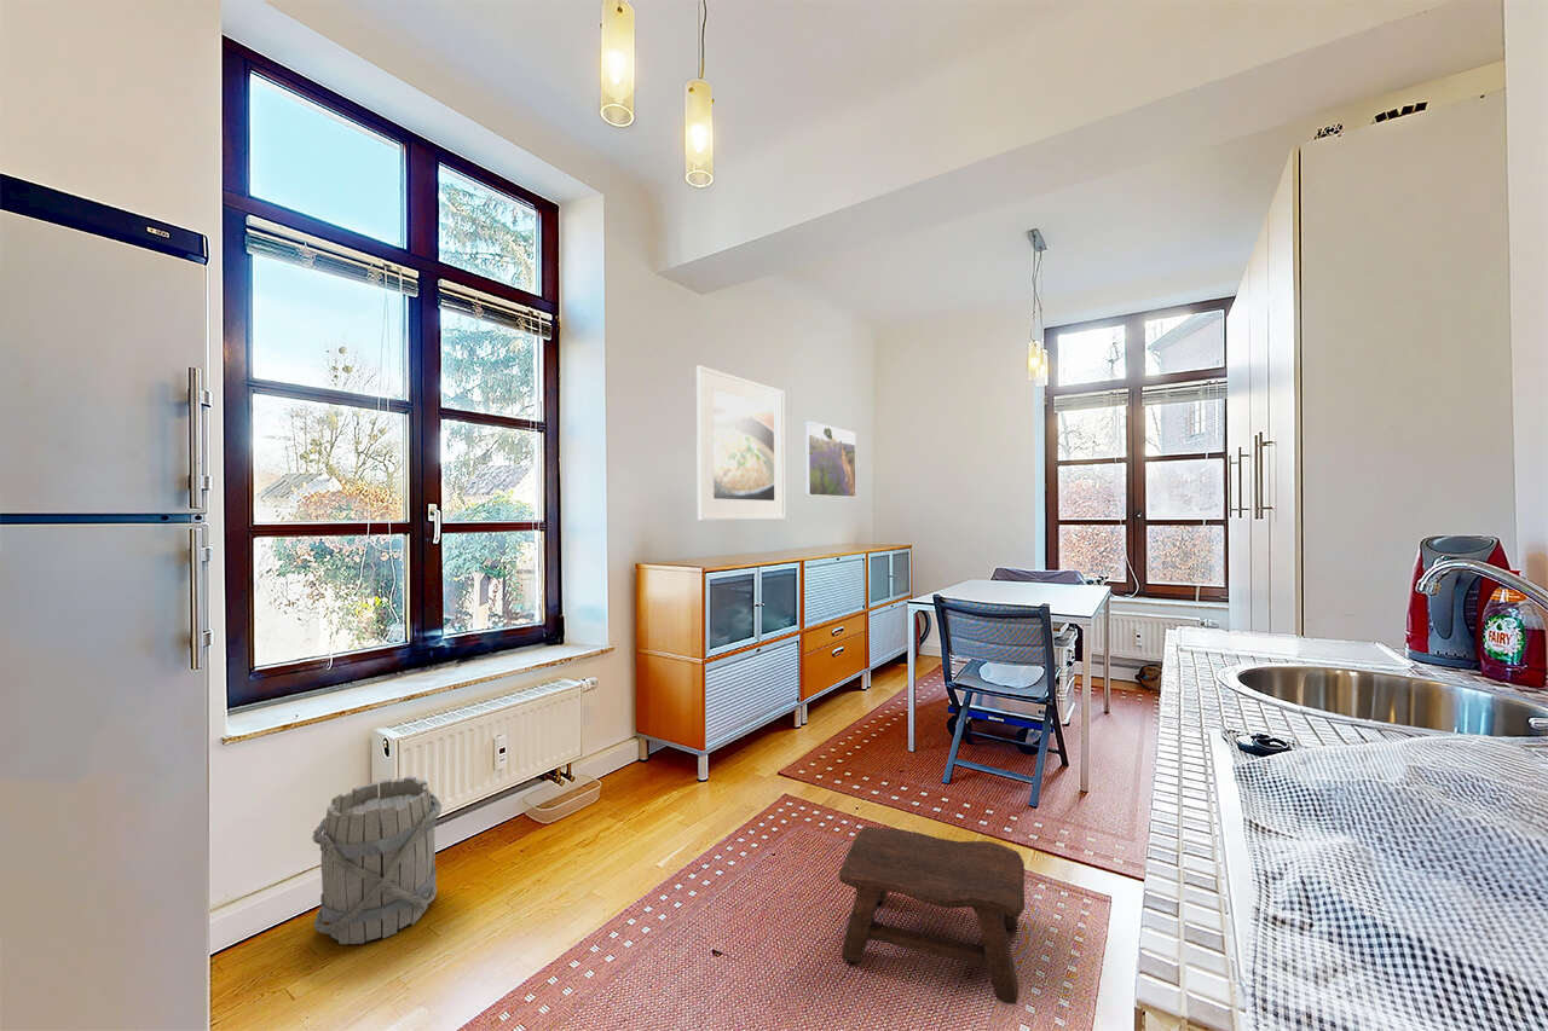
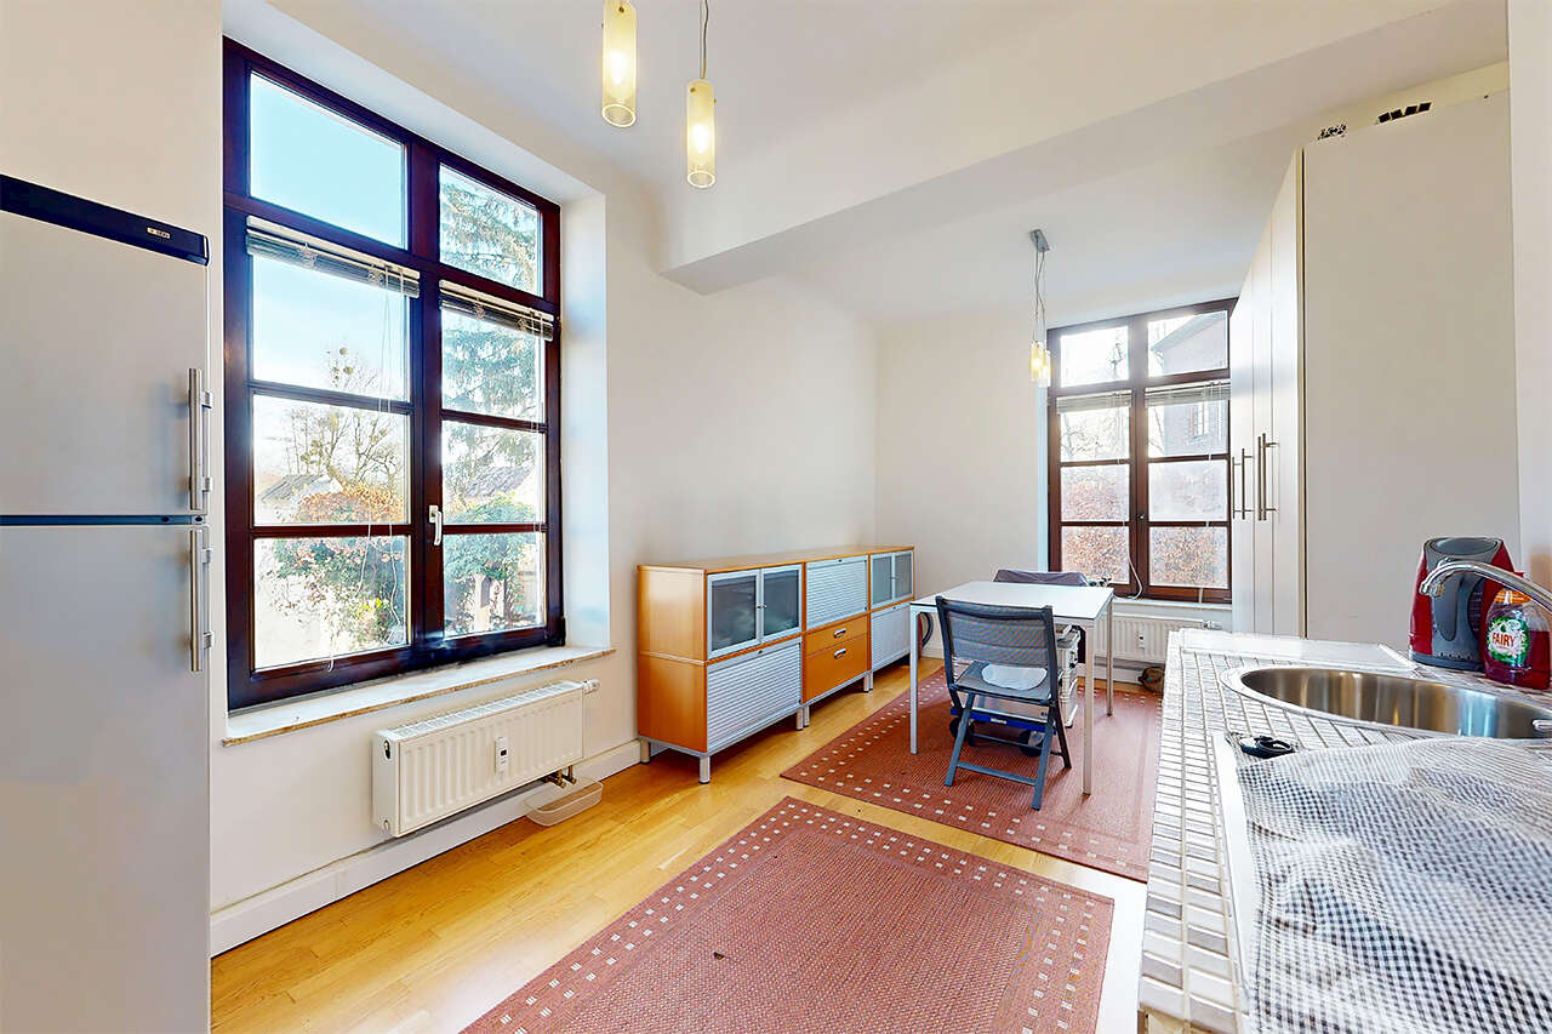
- bucket [311,775,443,945]
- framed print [804,421,857,498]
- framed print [695,364,786,521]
- stool [838,826,1026,1006]
